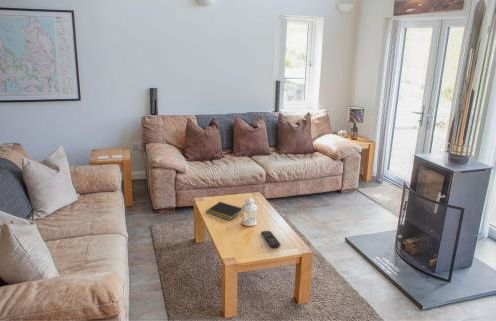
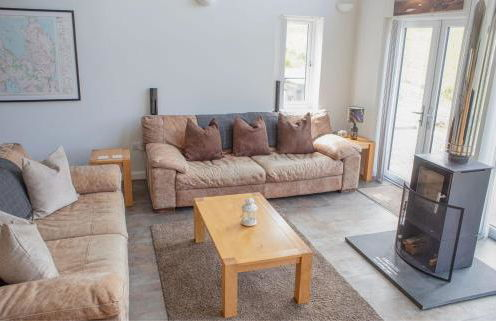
- notepad [205,201,243,221]
- remote control [261,230,281,248]
